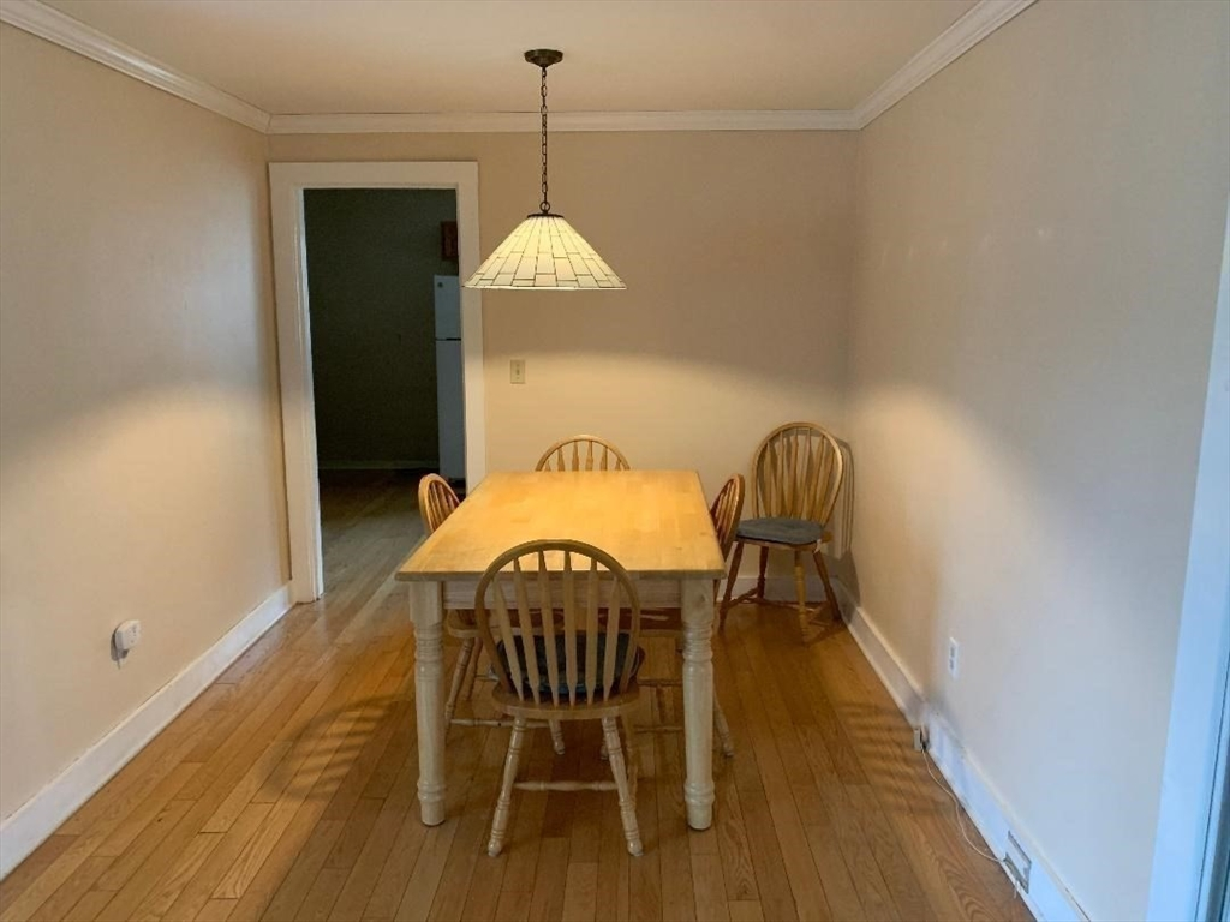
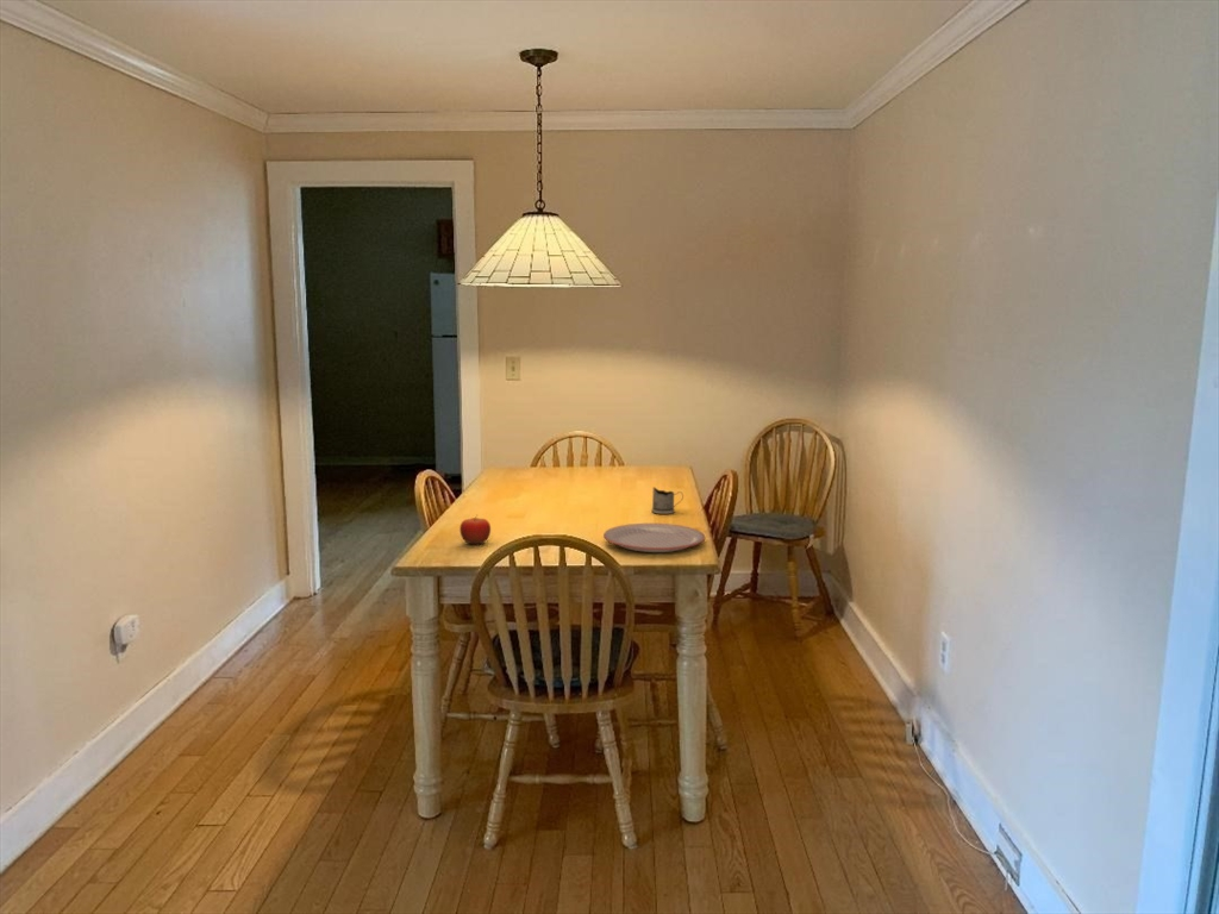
+ plate [602,522,706,553]
+ tea glass holder [650,486,684,515]
+ fruit [458,514,492,545]
